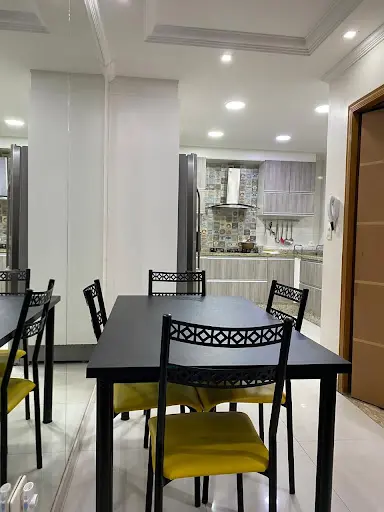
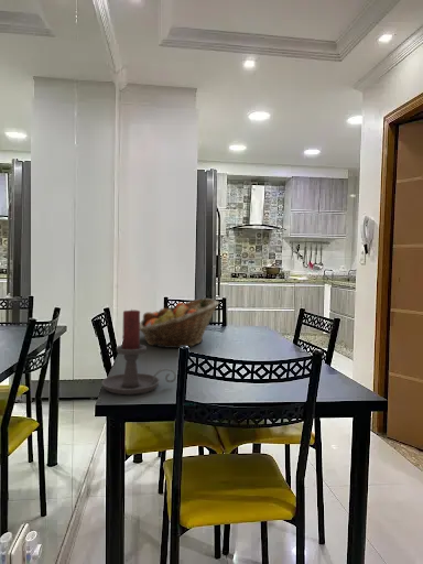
+ fruit basket [140,297,220,349]
+ candle holder [100,307,177,395]
